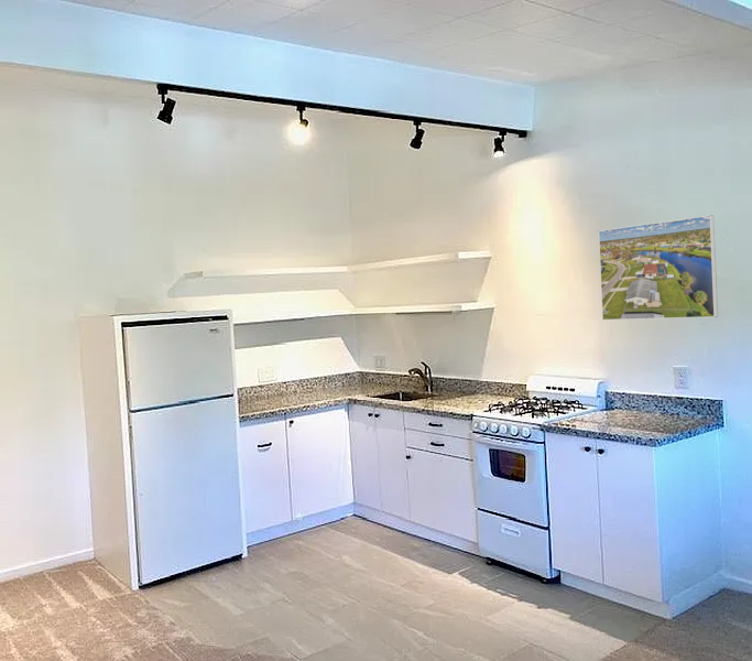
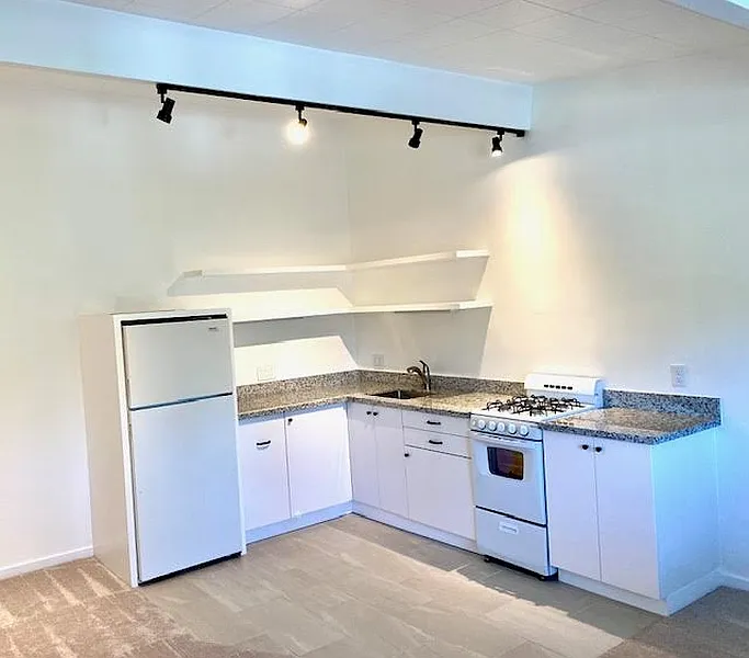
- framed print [597,214,719,322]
